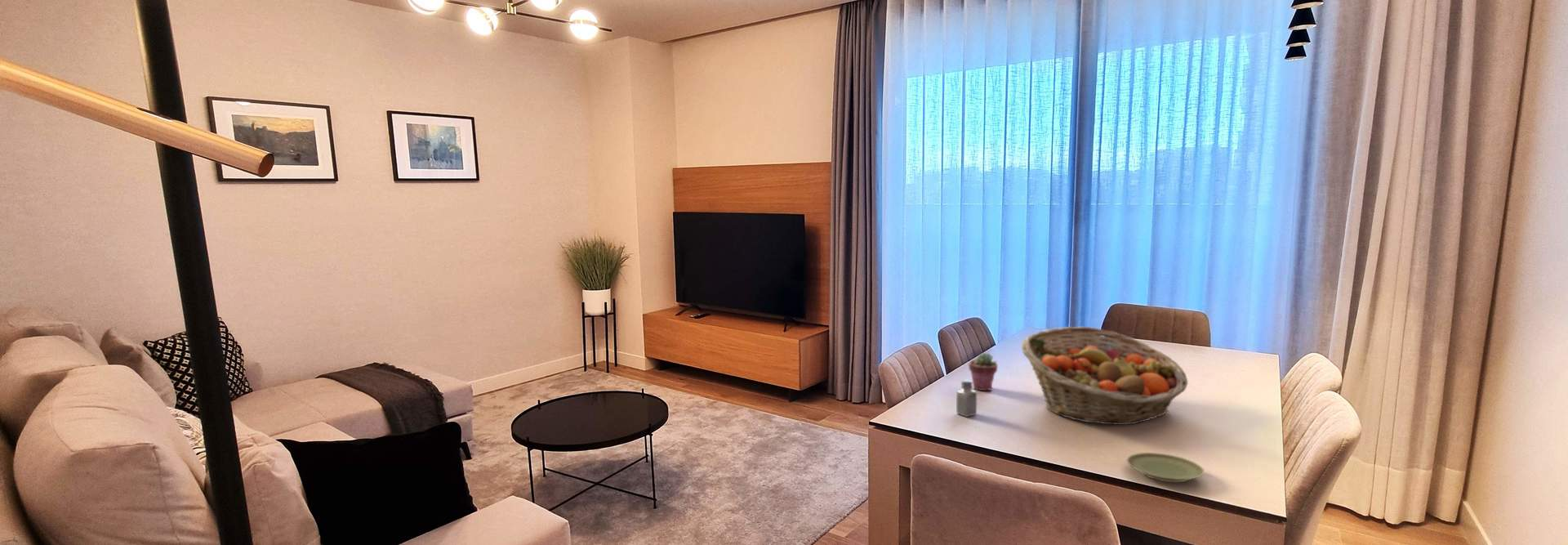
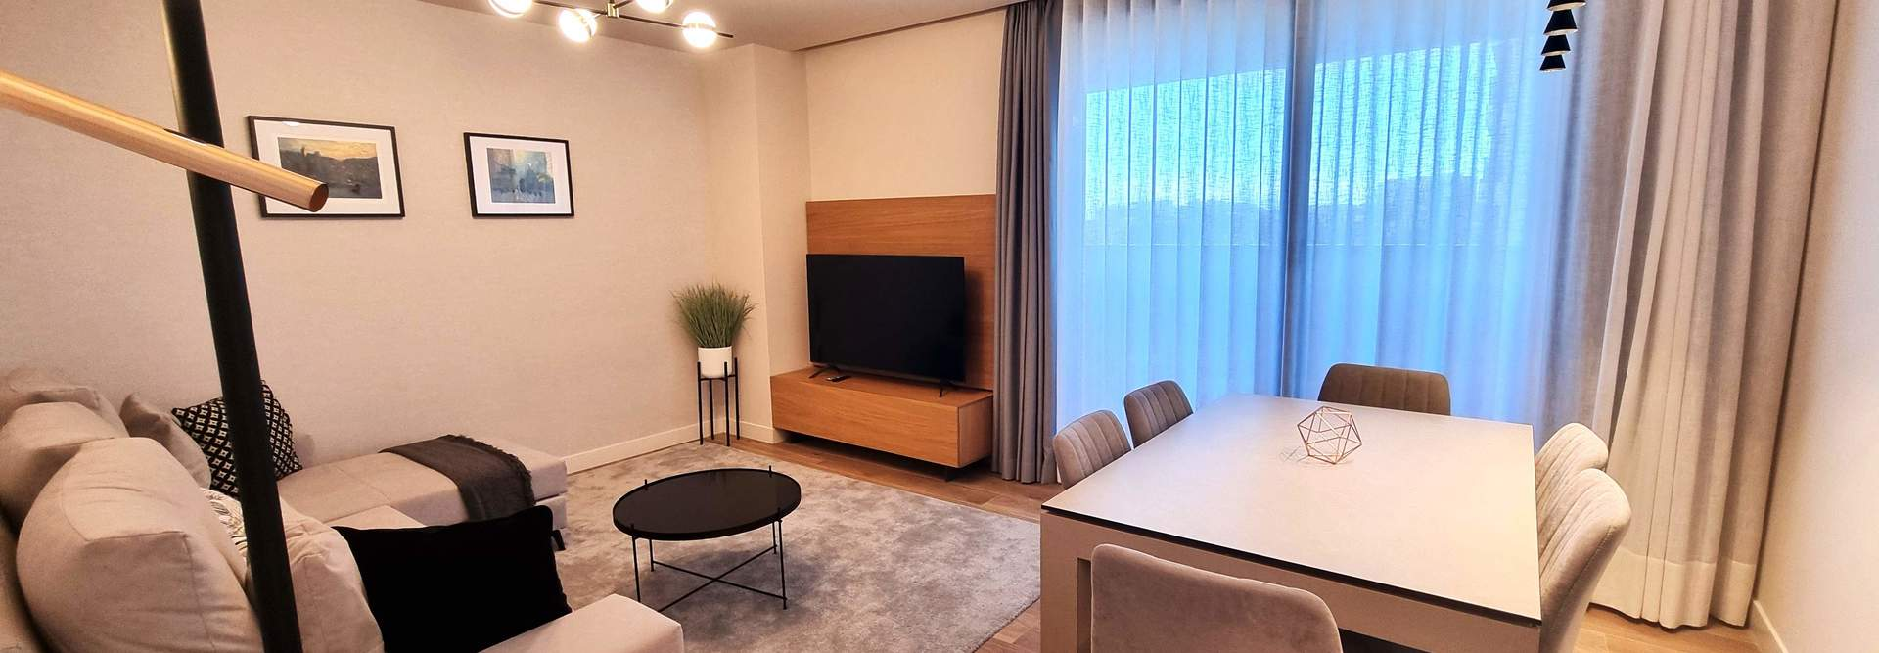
- fruit basket [1021,326,1188,426]
- potted succulent [968,352,998,391]
- saltshaker [956,378,978,418]
- plate [1126,452,1205,483]
